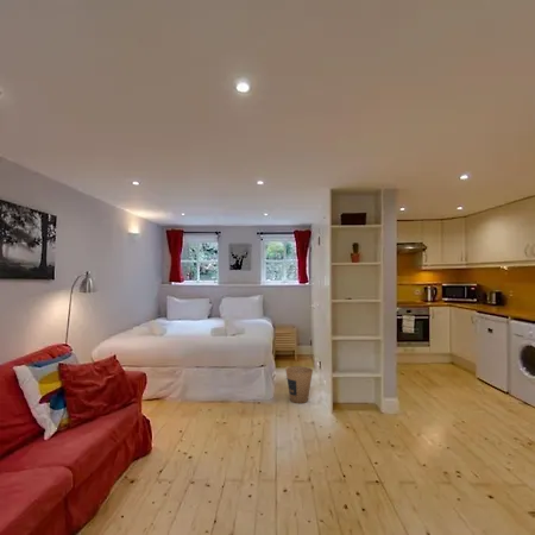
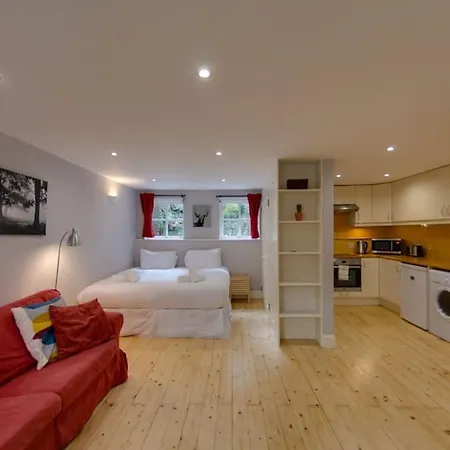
- trash can [284,365,314,404]
